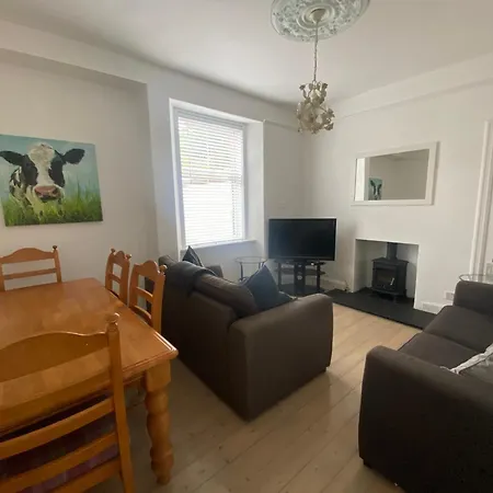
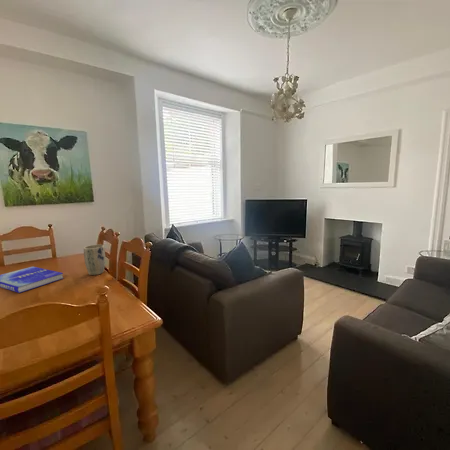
+ plant pot [83,244,106,276]
+ book [0,266,64,294]
